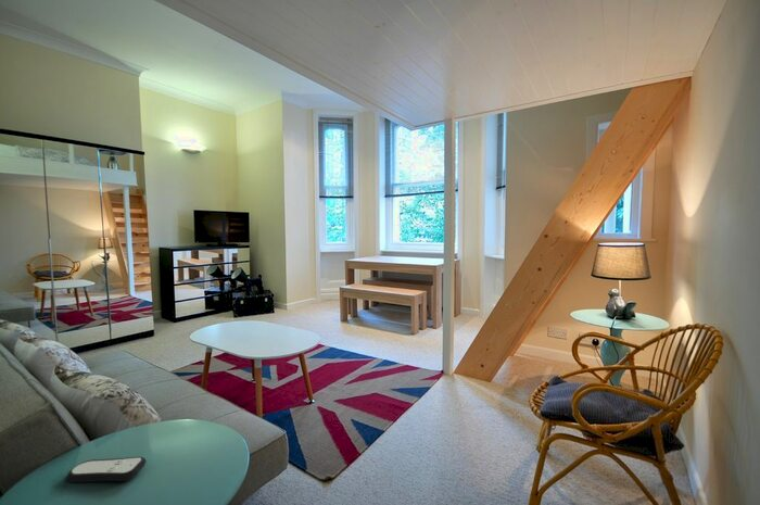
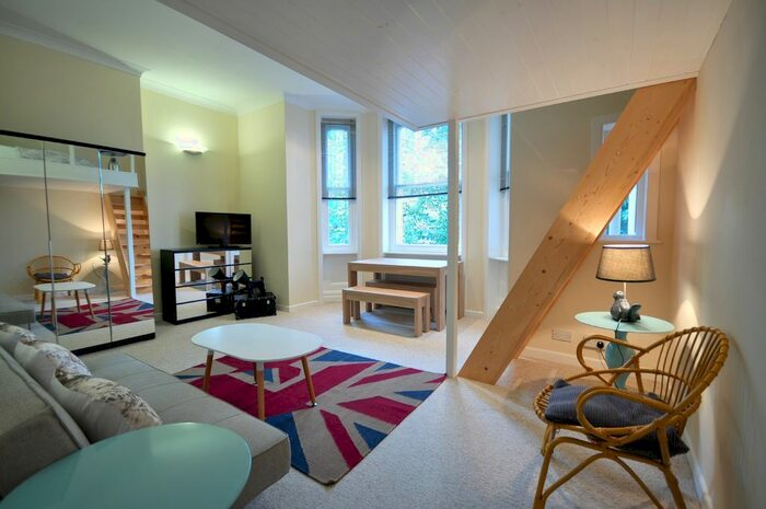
- remote control [65,456,148,483]
